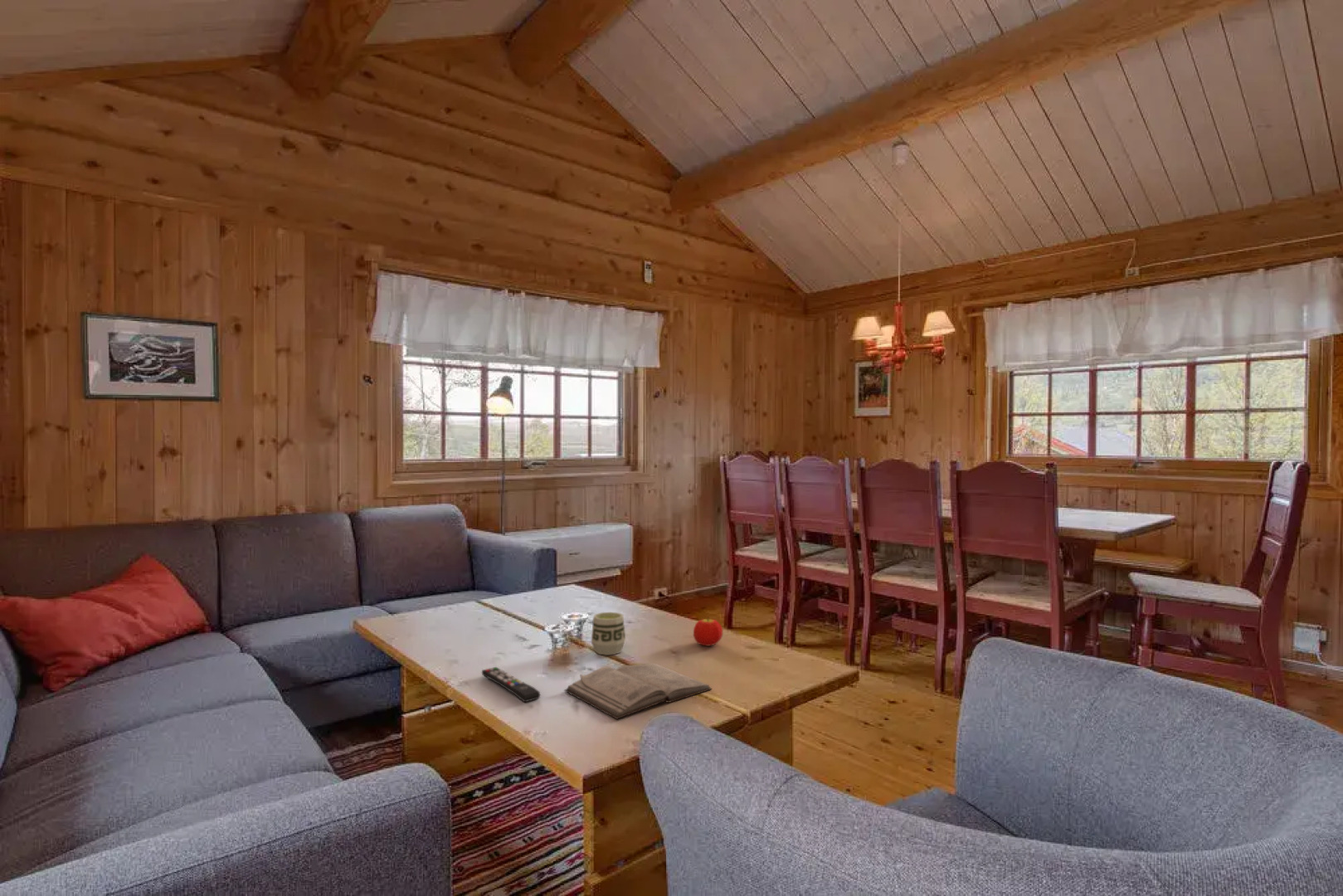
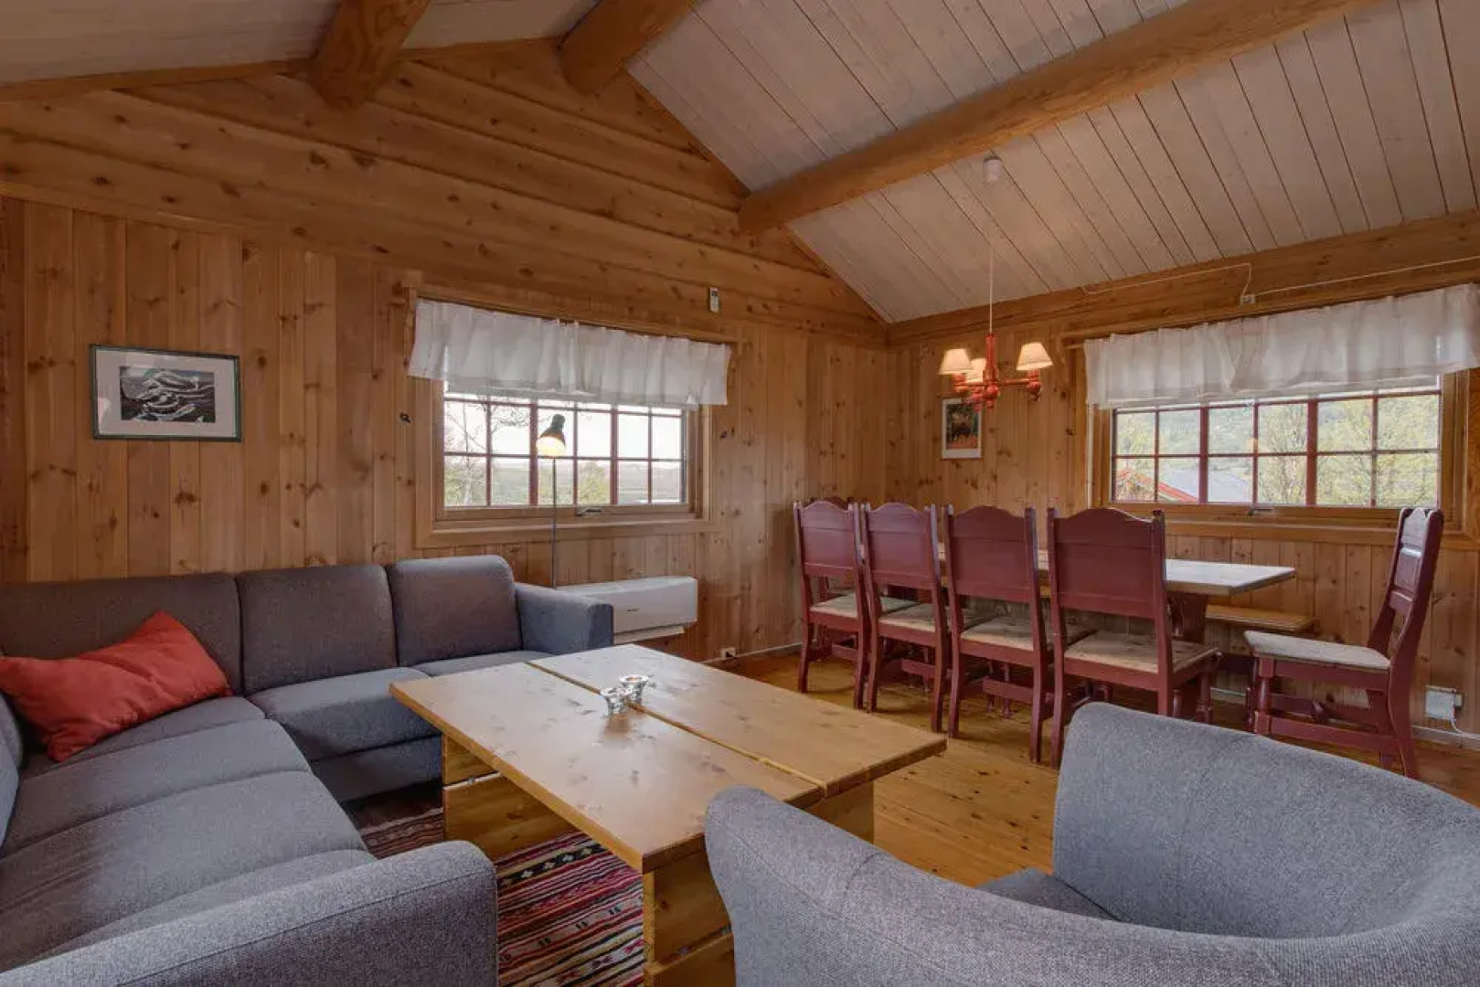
- diary [563,662,713,720]
- remote control [481,666,541,704]
- fruit [693,616,723,647]
- cup [591,611,626,656]
